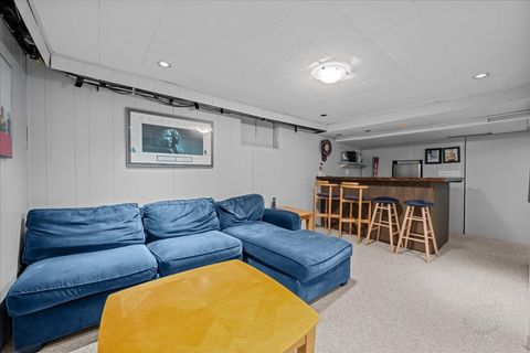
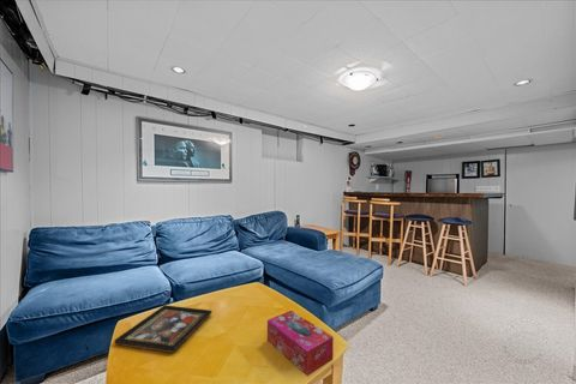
+ decorative tray [113,304,214,354]
+ tissue box [266,310,335,377]
